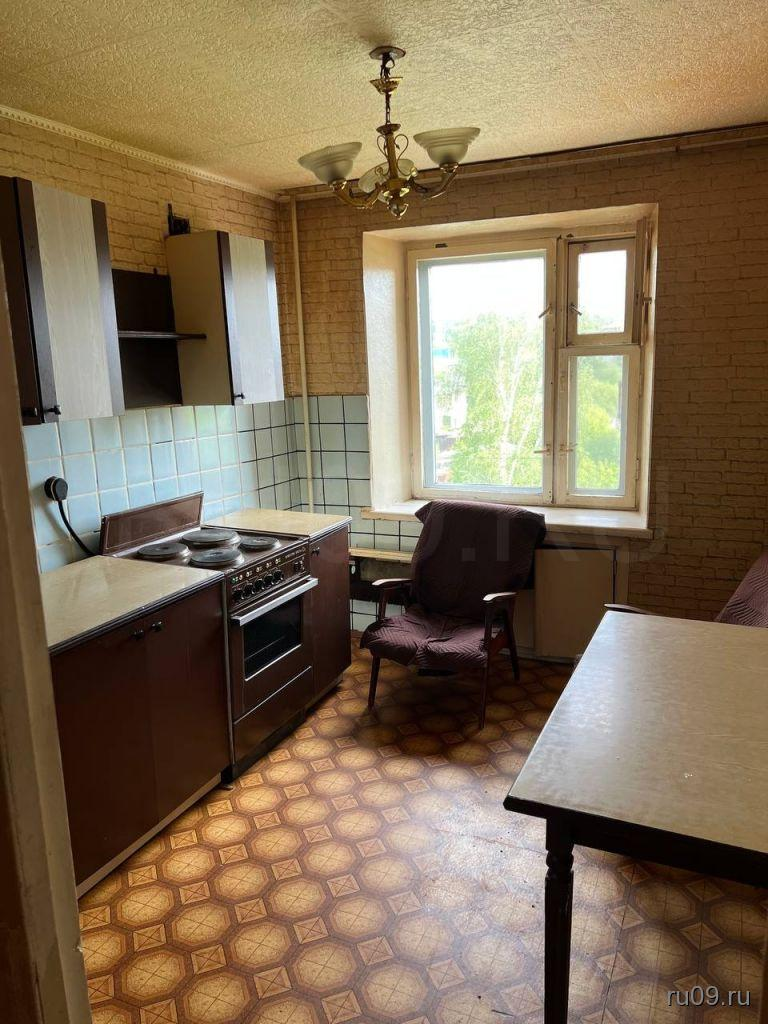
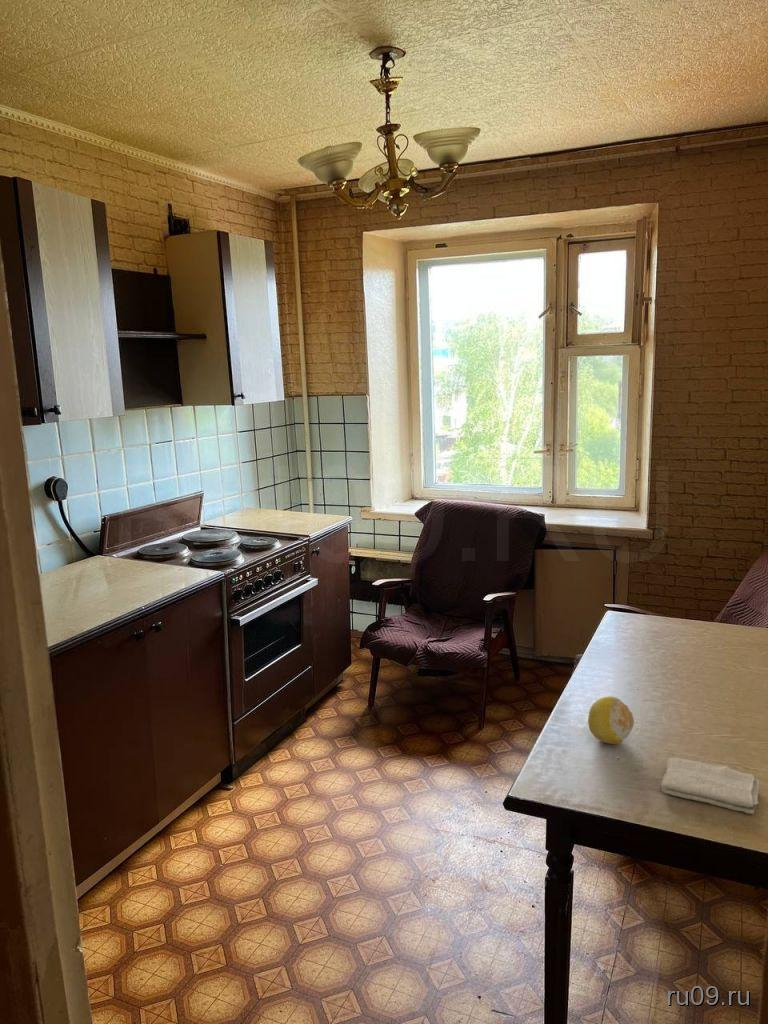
+ fruit [587,696,635,745]
+ washcloth [660,757,760,815]
